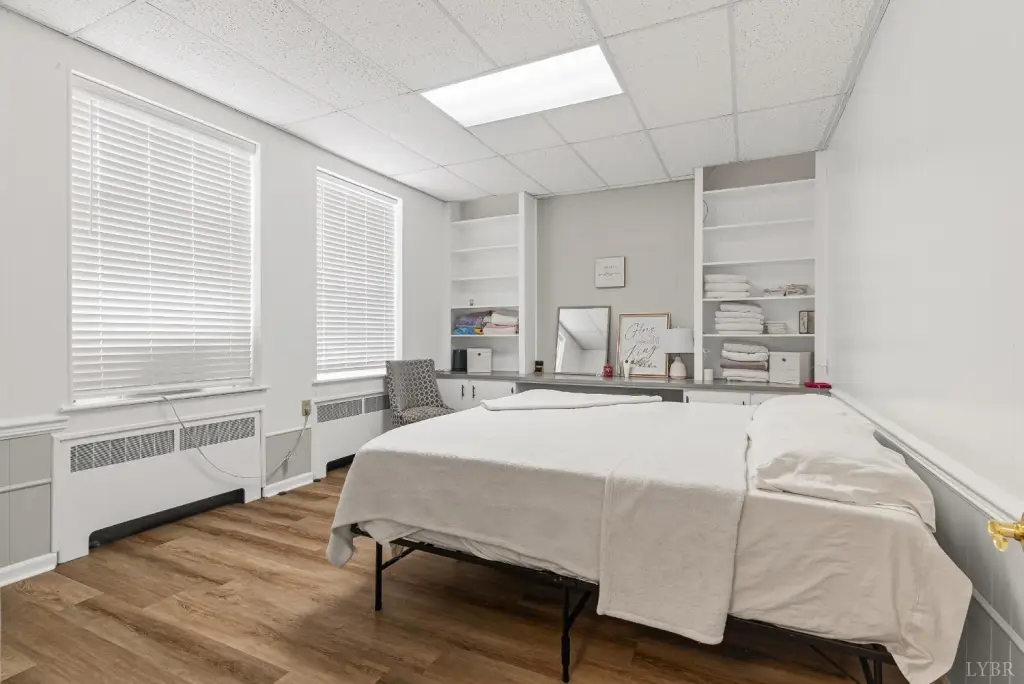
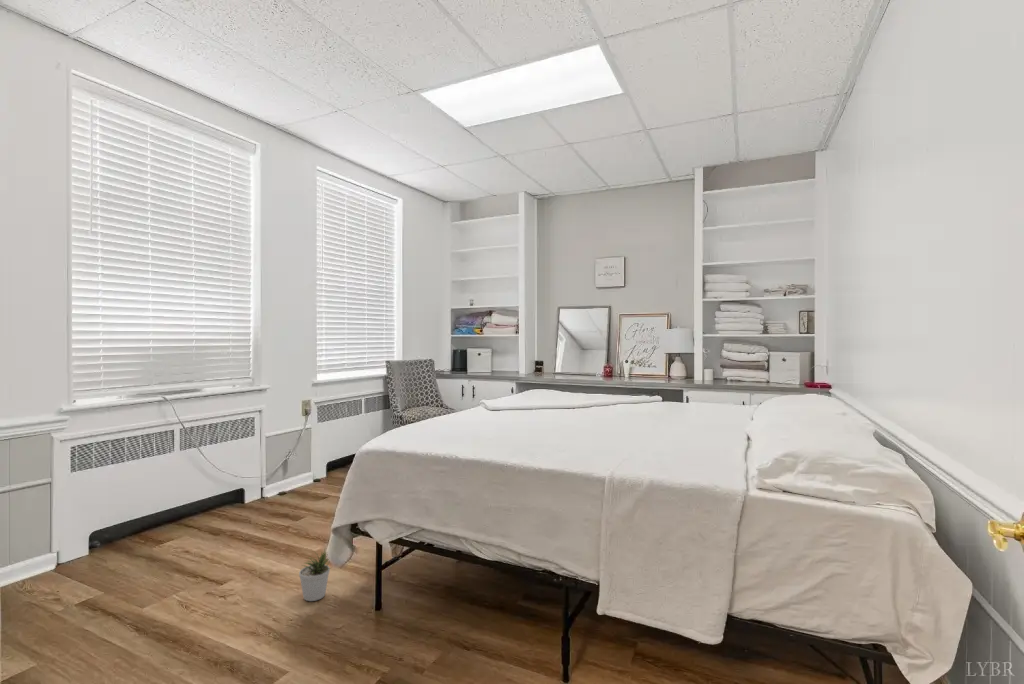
+ potted plant [298,549,333,602]
